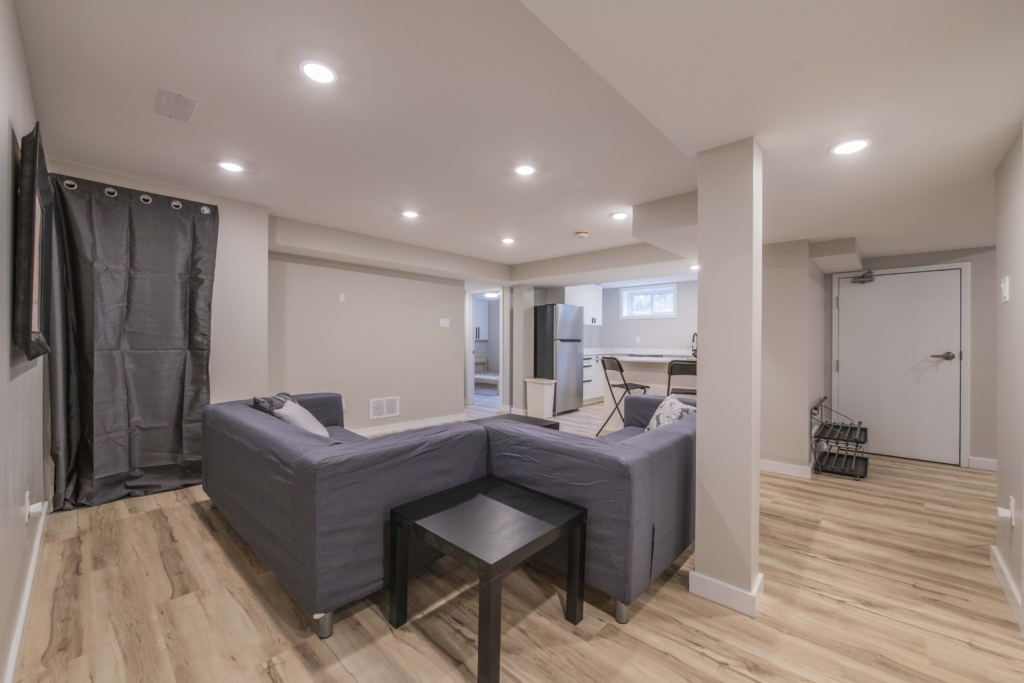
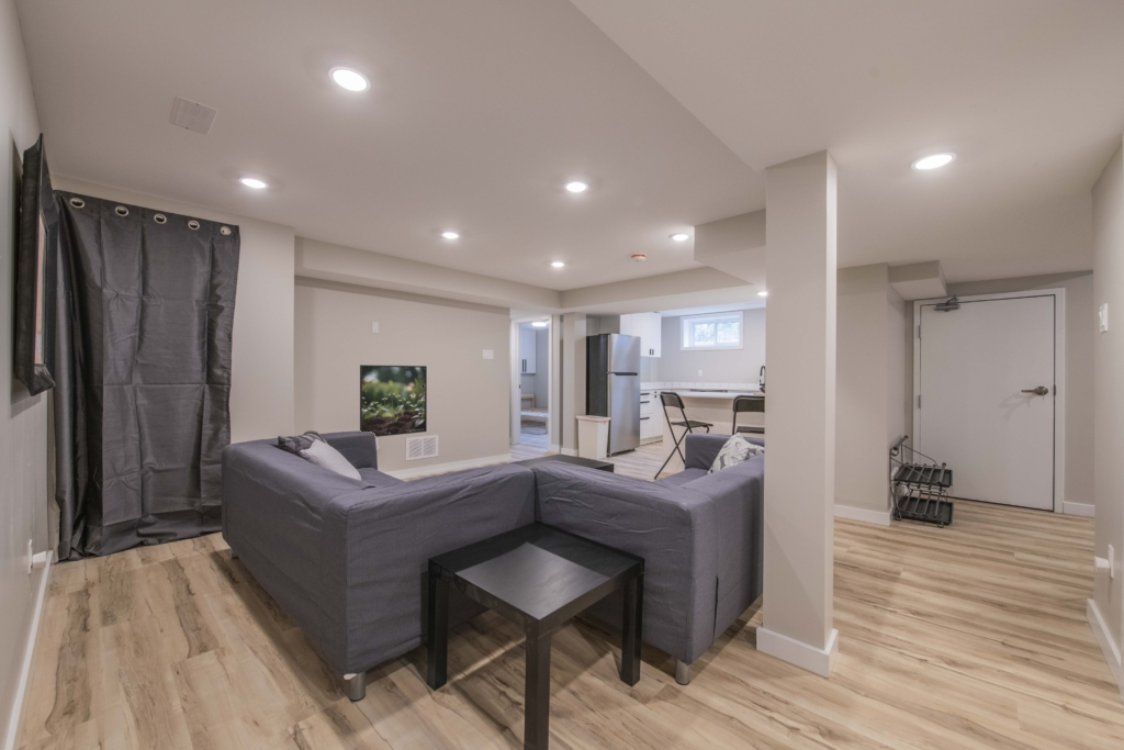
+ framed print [359,363,428,438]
